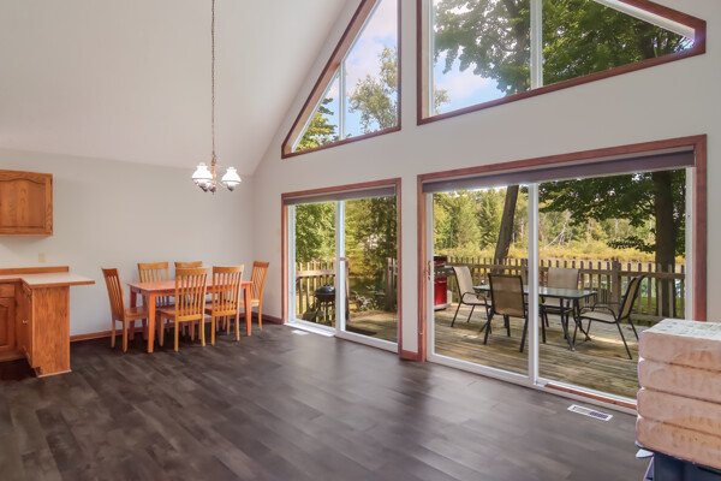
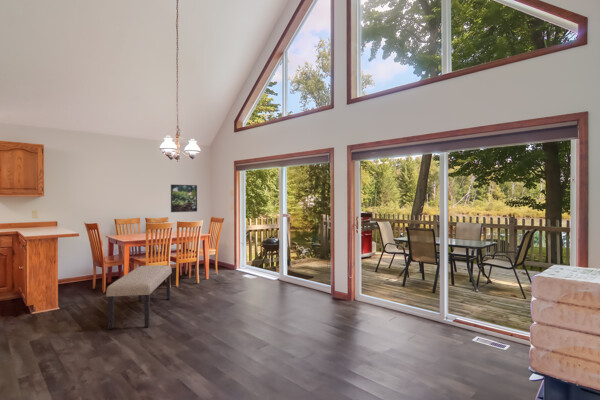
+ bench [105,264,173,330]
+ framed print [170,183,198,213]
